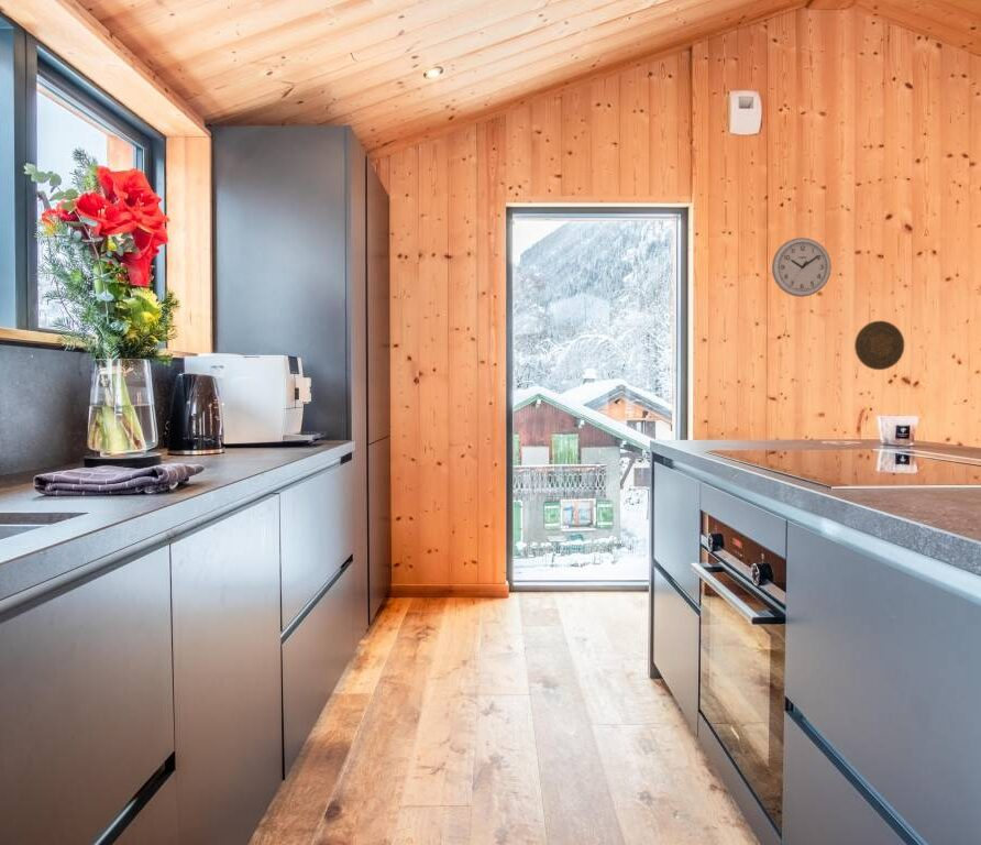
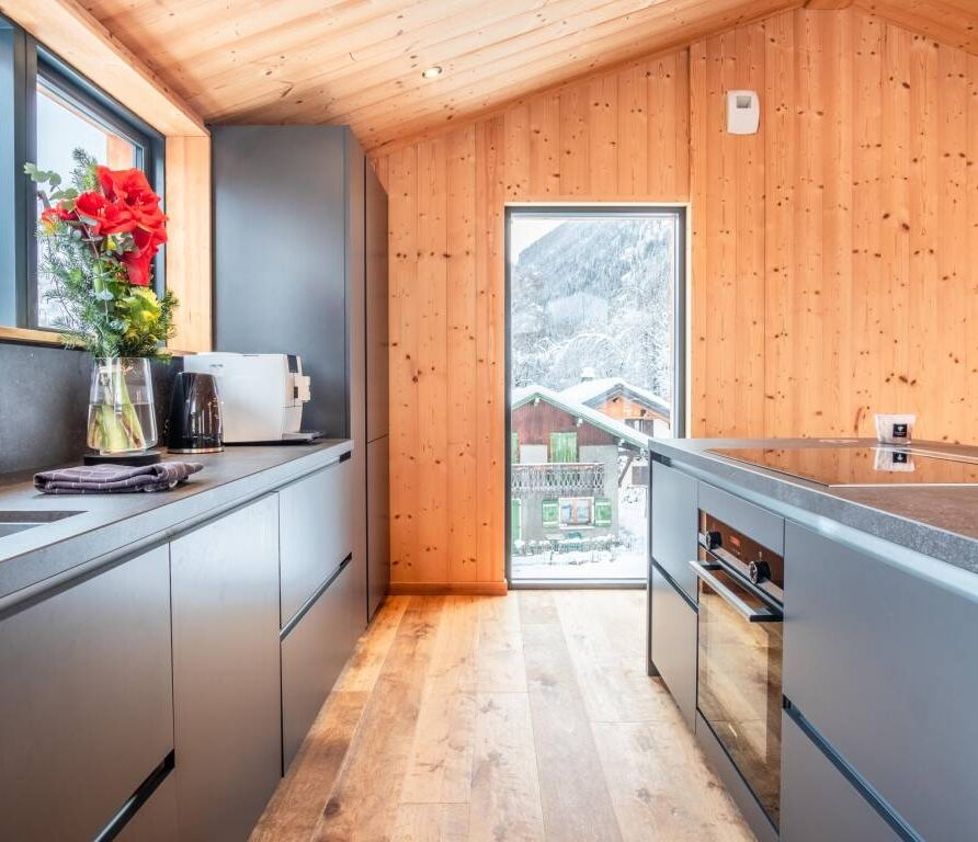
- wall clock [771,237,833,298]
- decorative plate [853,320,905,371]
